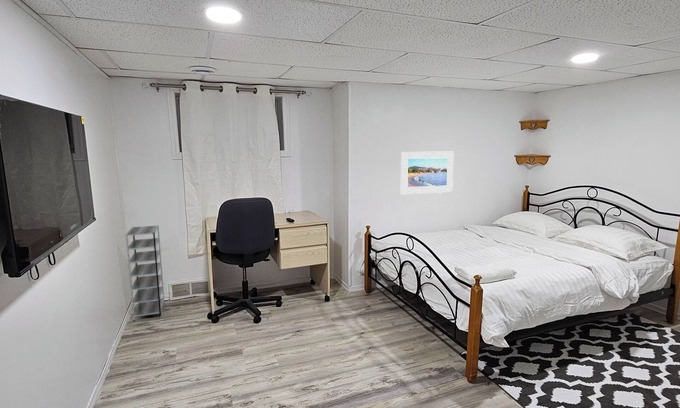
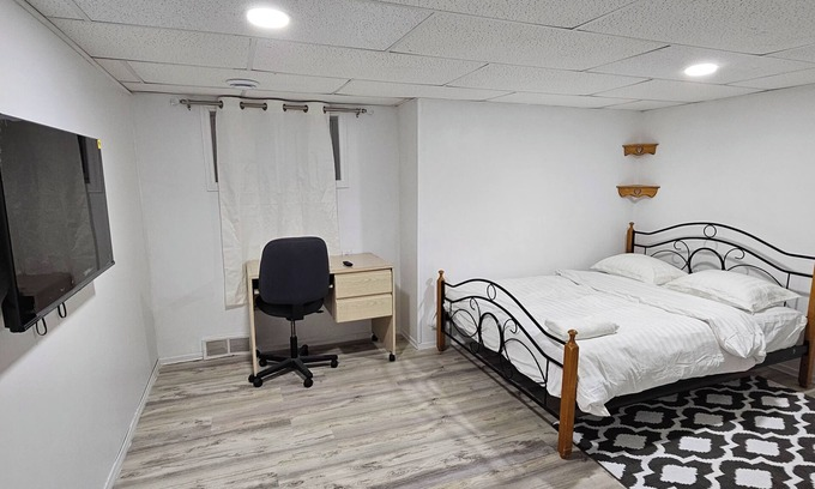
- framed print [400,151,454,195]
- shelving unit [125,225,166,322]
